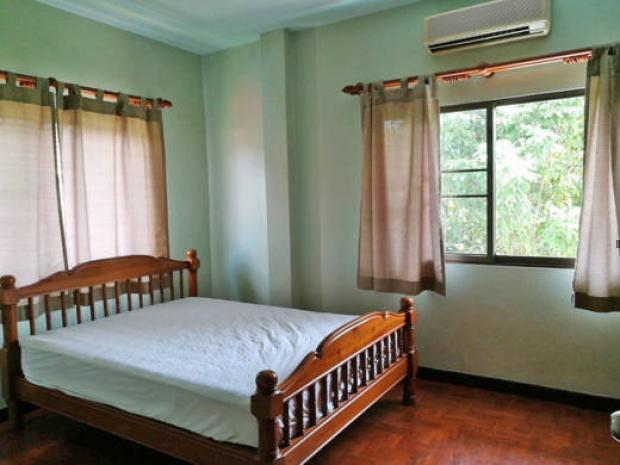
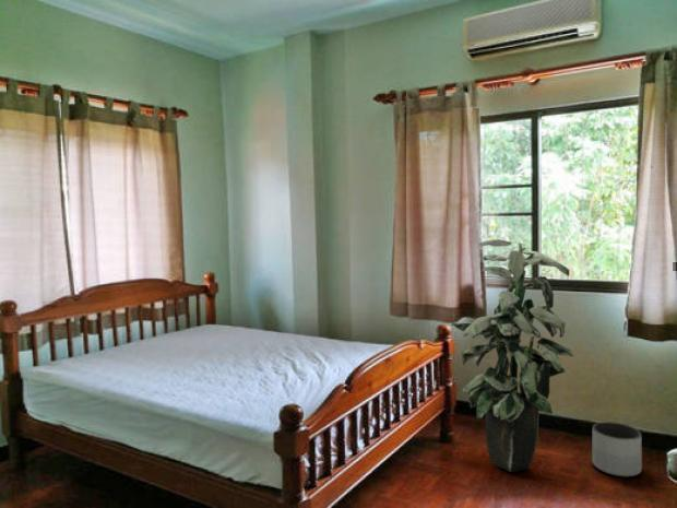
+ indoor plant [450,238,574,473]
+ planter [591,421,643,479]
